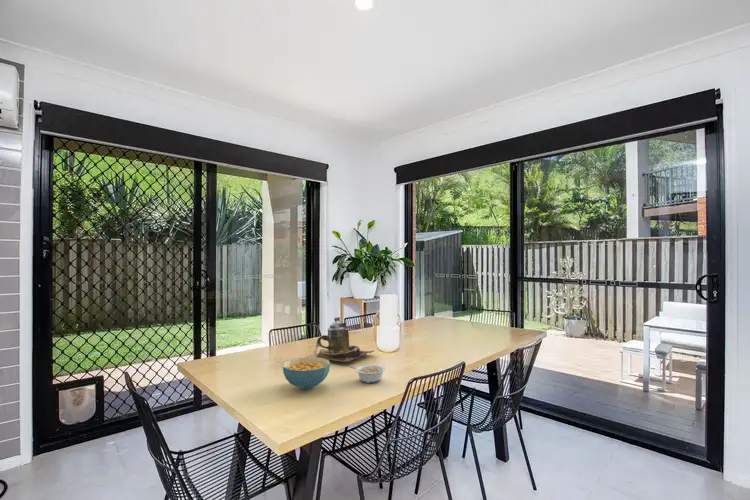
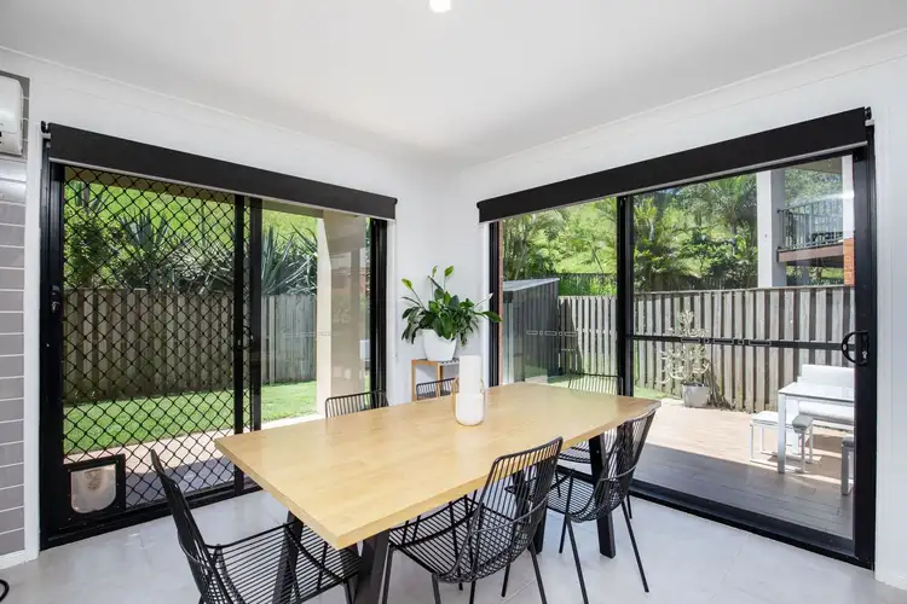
- cereal bowl [282,356,331,390]
- legume [348,364,387,384]
- teapot [312,316,375,363]
